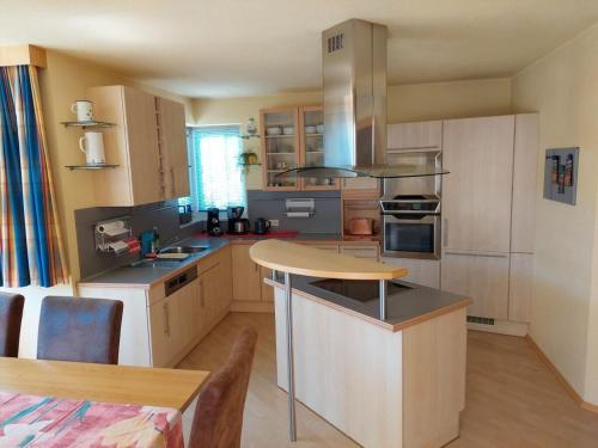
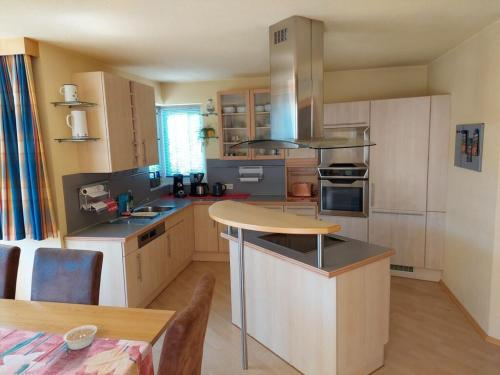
+ legume [61,324,105,351]
